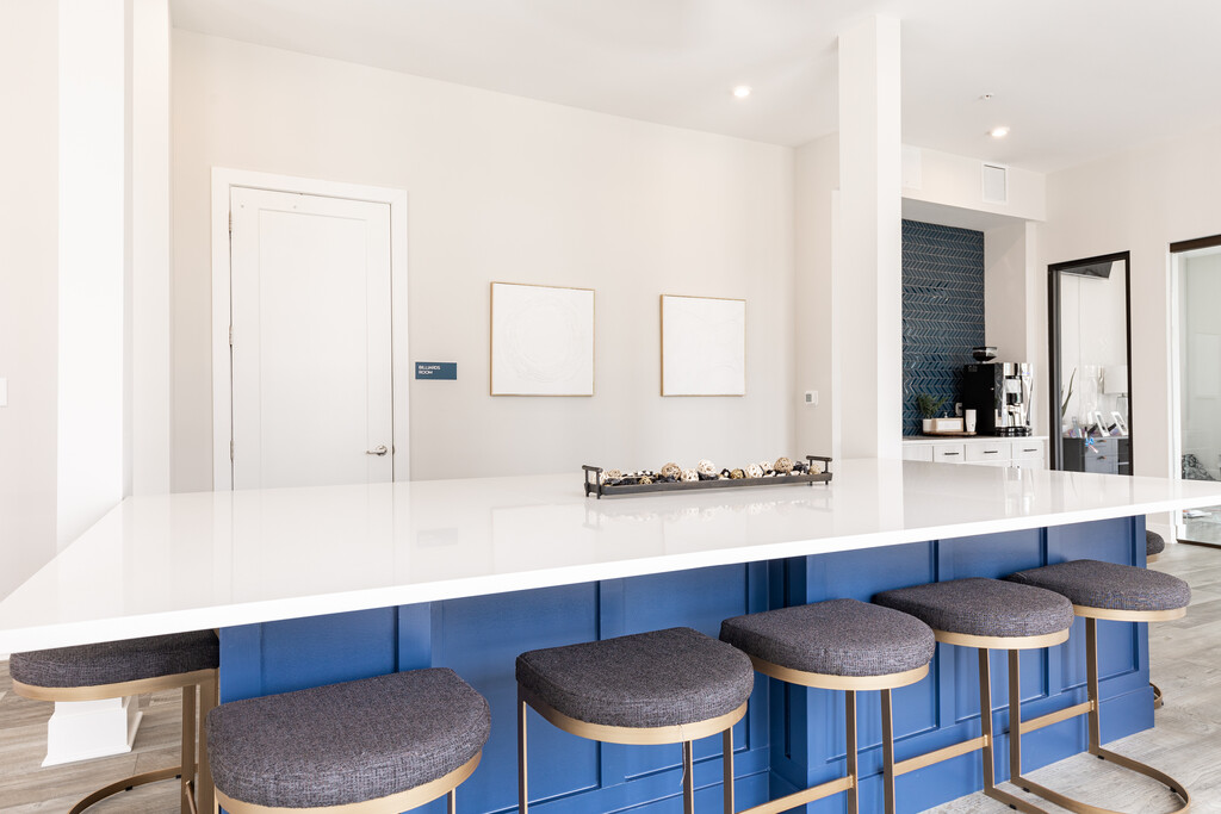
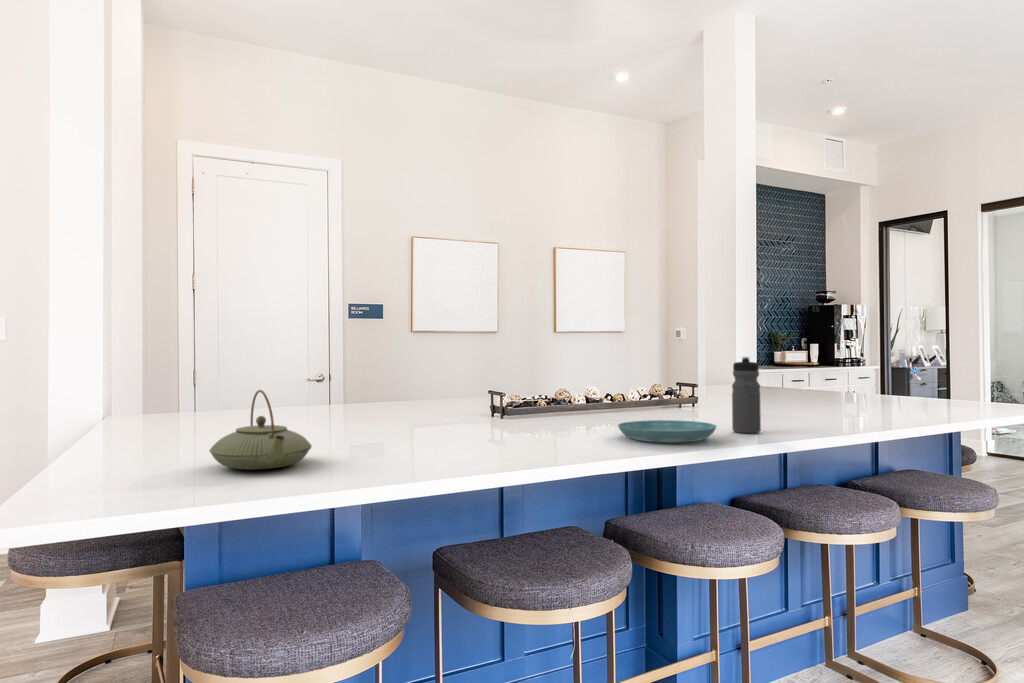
+ saucer [617,419,718,443]
+ water bottle [731,356,762,434]
+ teapot [208,389,312,471]
